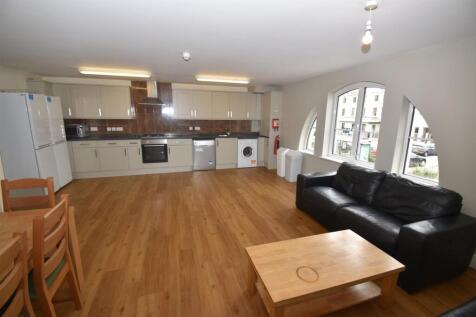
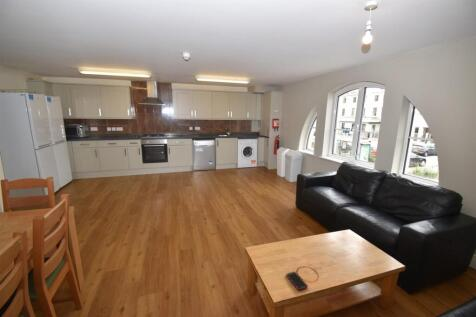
+ cell phone [285,271,309,291]
